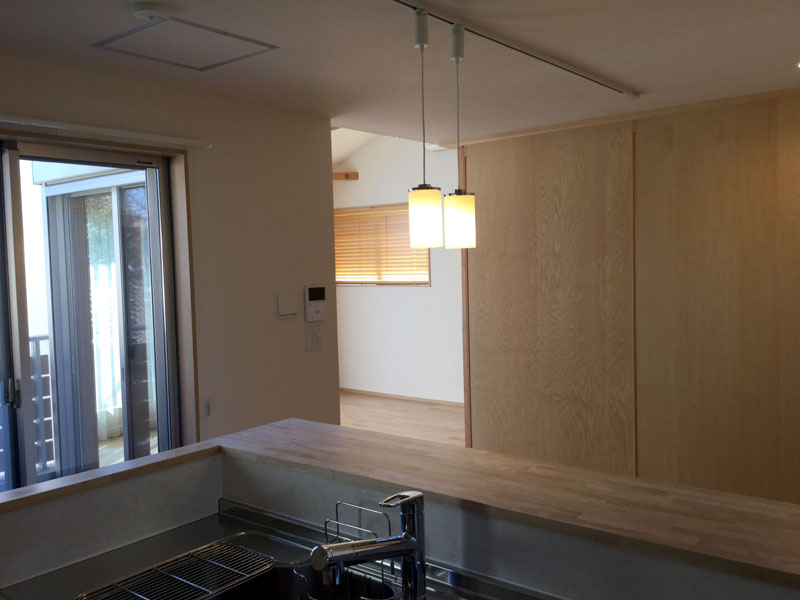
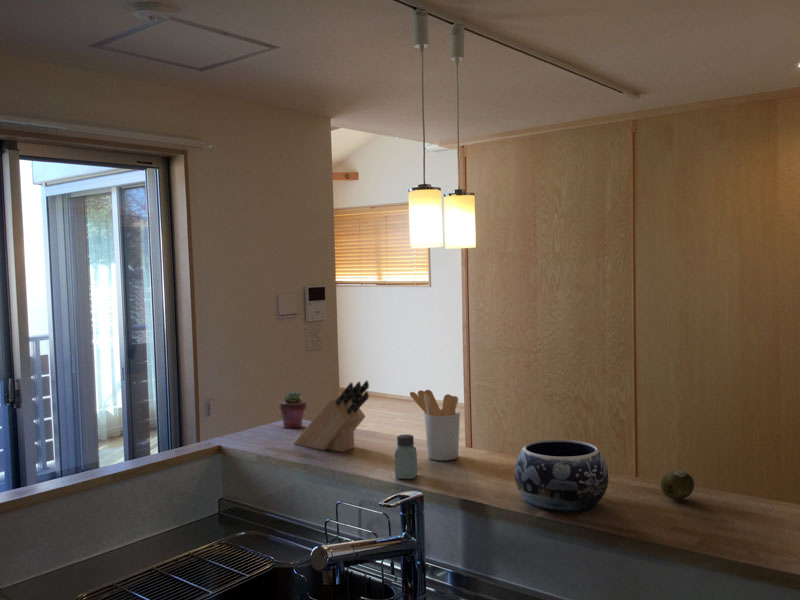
+ utensil holder [409,389,461,462]
+ fruit [659,470,695,501]
+ saltshaker [394,434,418,480]
+ decorative bowl [514,438,609,514]
+ potted succulent [278,390,307,430]
+ knife block [293,380,370,453]
